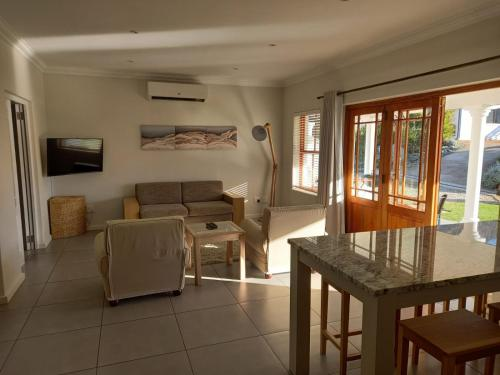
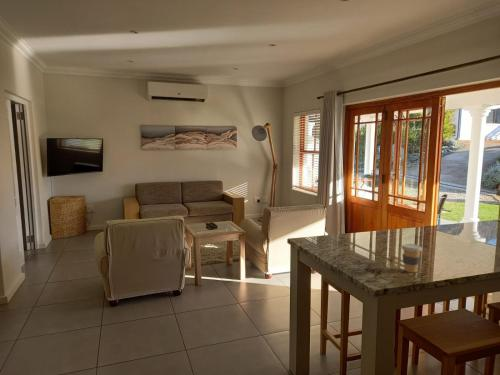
+ coffee cup [401,243,423,273]
